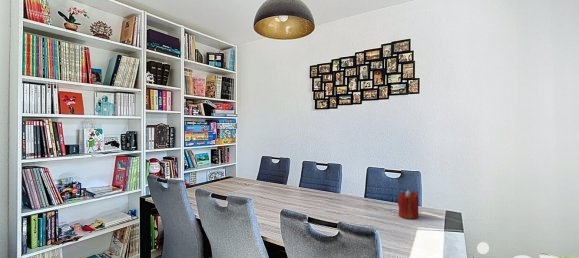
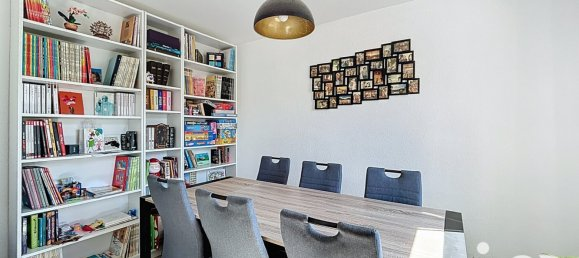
- candle [396,189,420,220]
